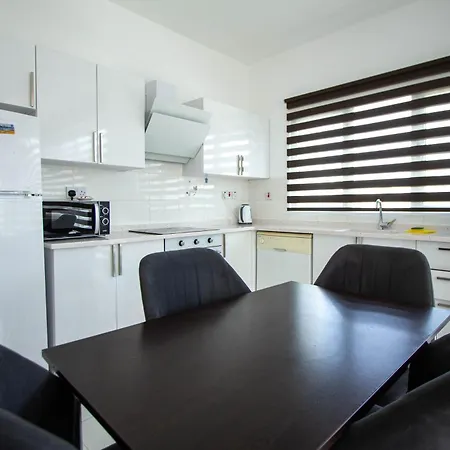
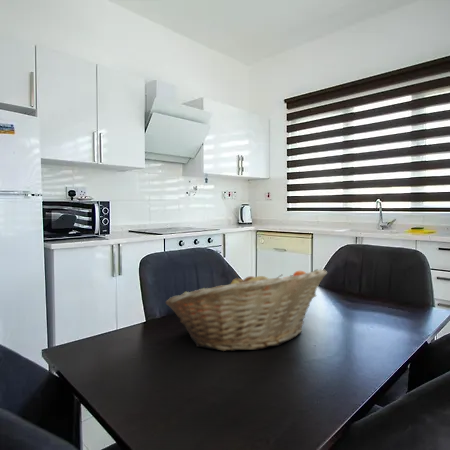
+ fruit basket [165,268,328,352]
